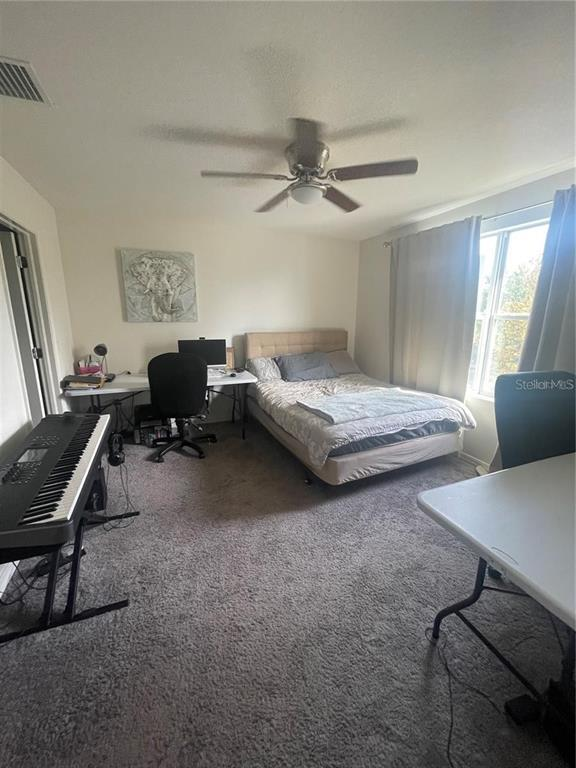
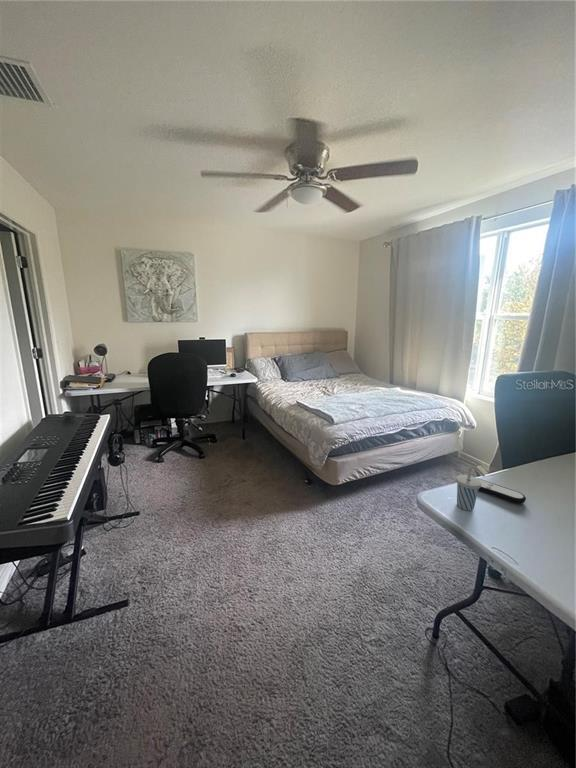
+ remote control [476,477,527,505]
+ cup [455,465,486,511]
